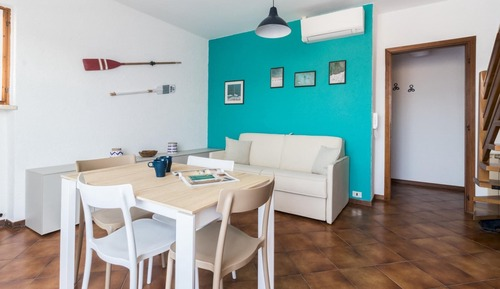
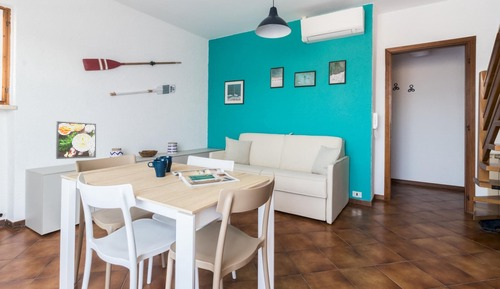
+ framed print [55,120,97,160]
